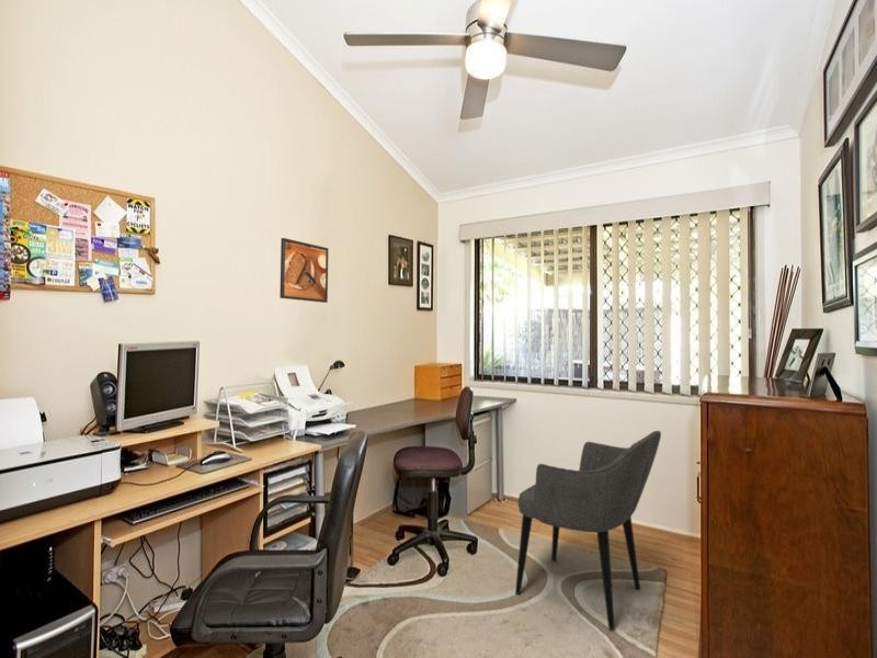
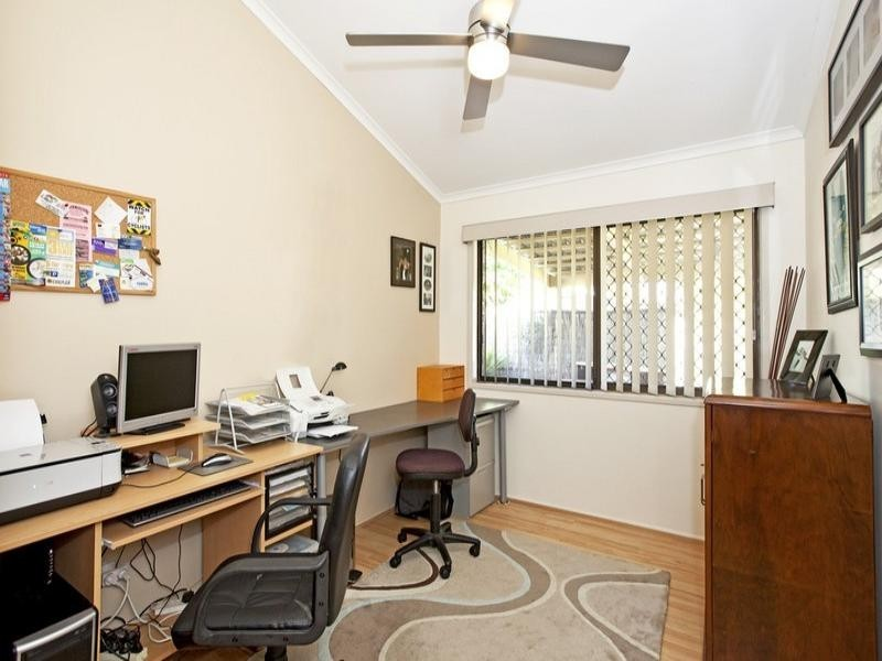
- armchair [514,430,662,631]
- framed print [278,237,329,304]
